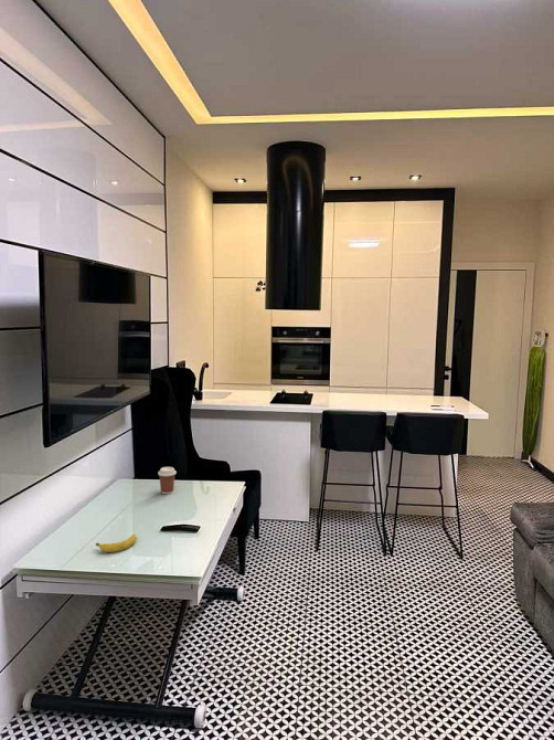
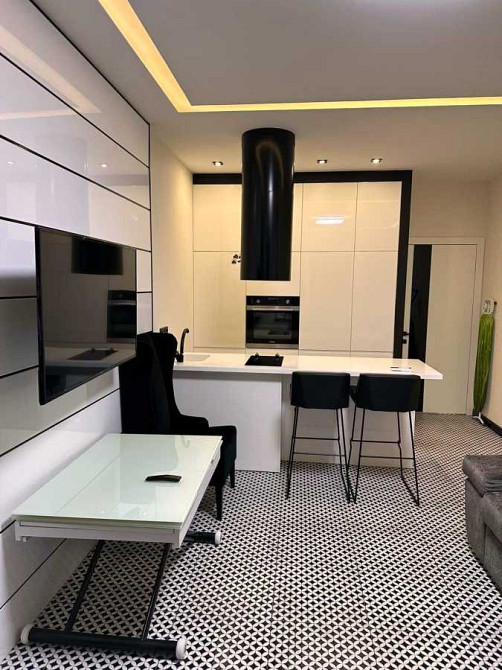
- fruit [95,533,138,553]
- coffee cup [157,466,178,495]
